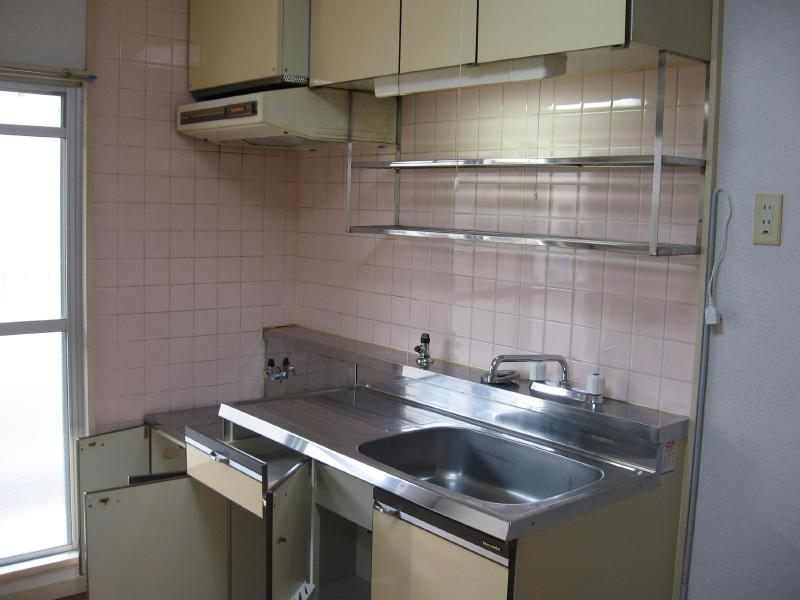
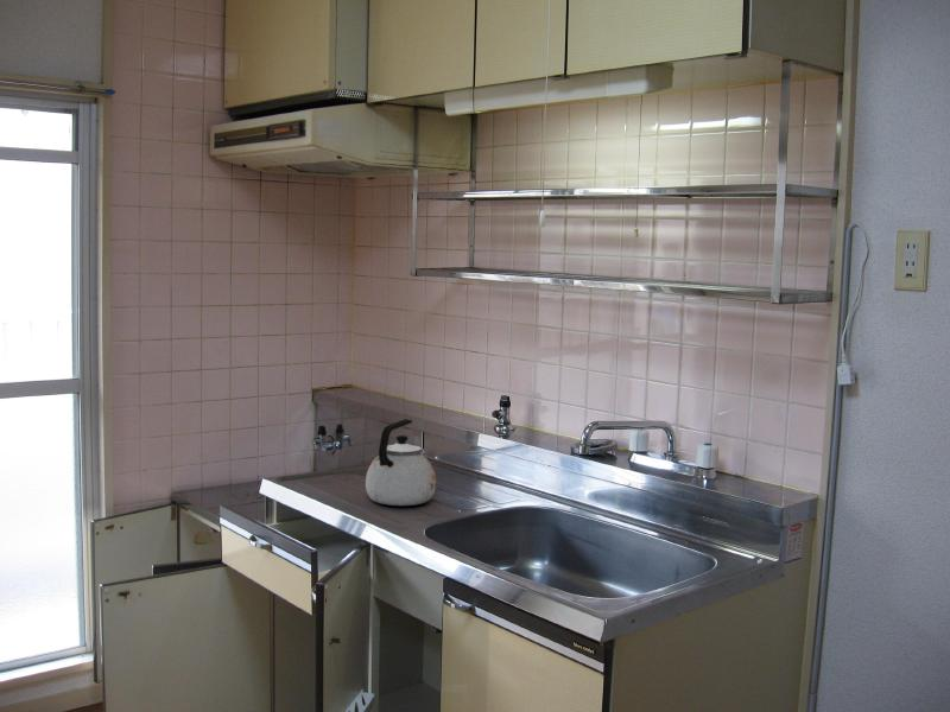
+ kettle [365,418,437,507]
